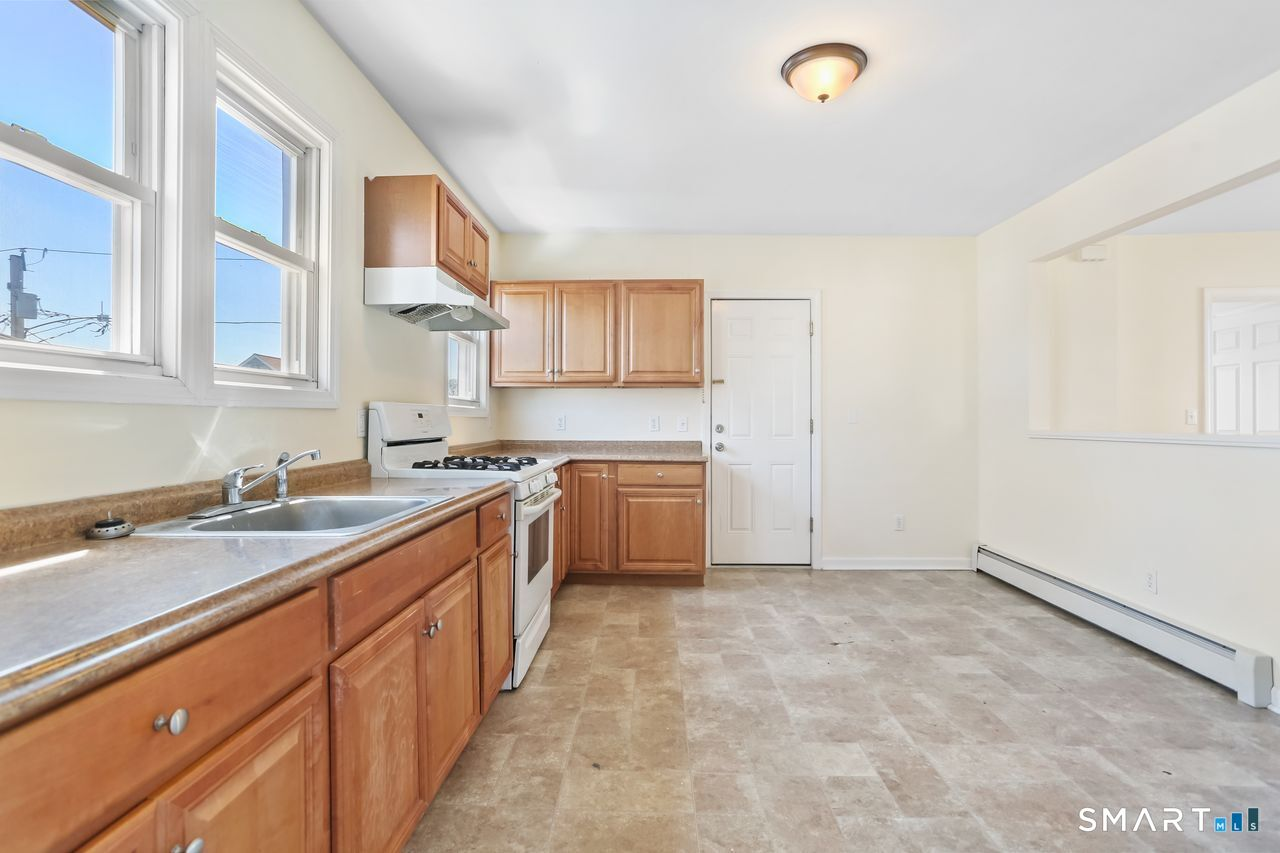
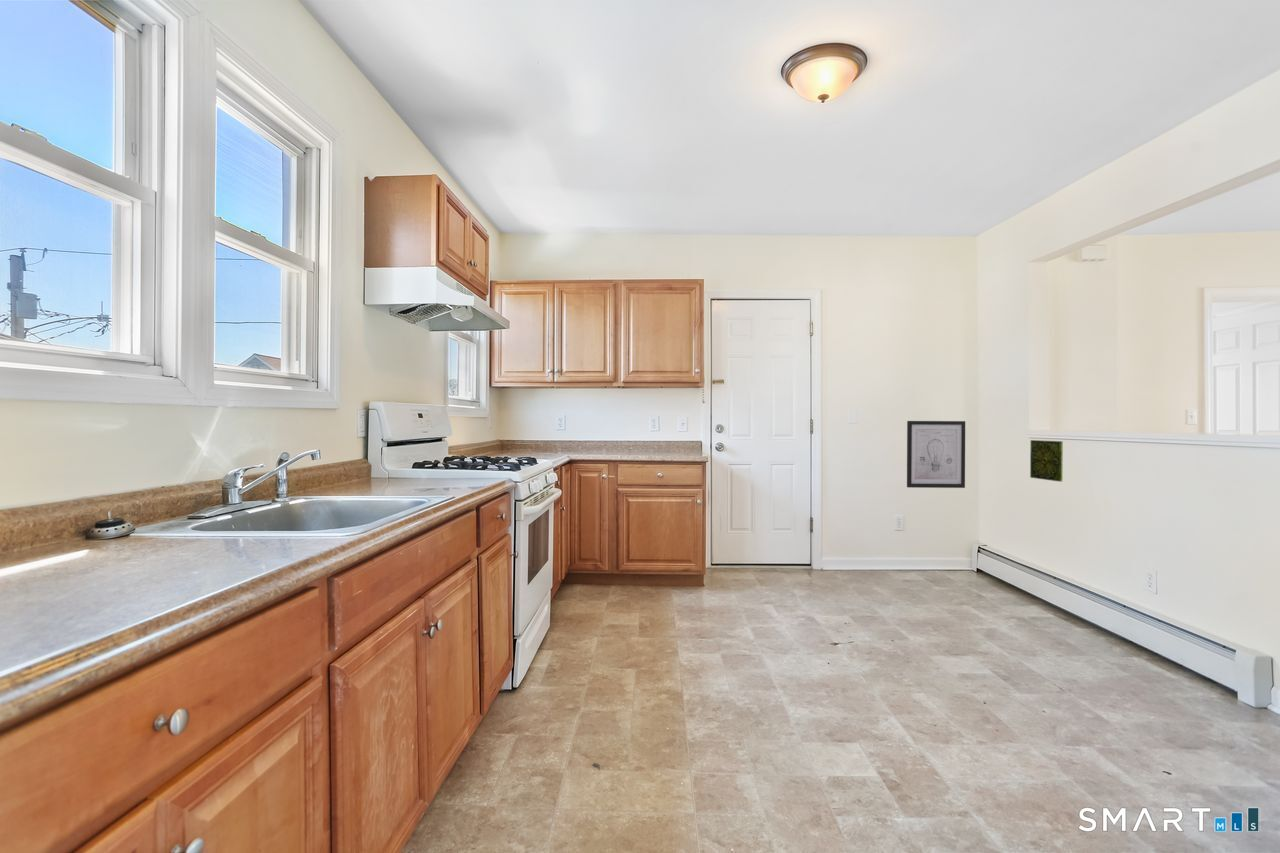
+ decorative tile [1029,439,1064,483]
+ wall art [906,420,966,489]
